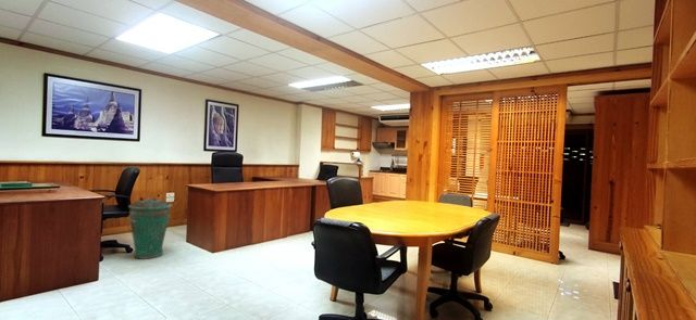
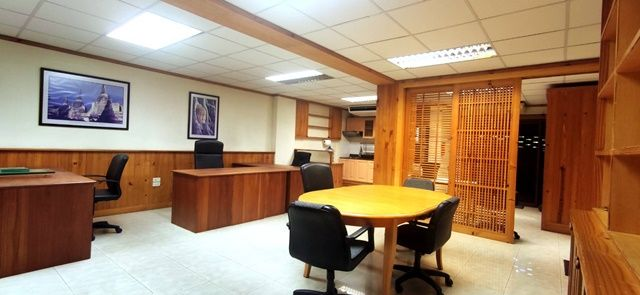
- trash can [127,196,173,260]
